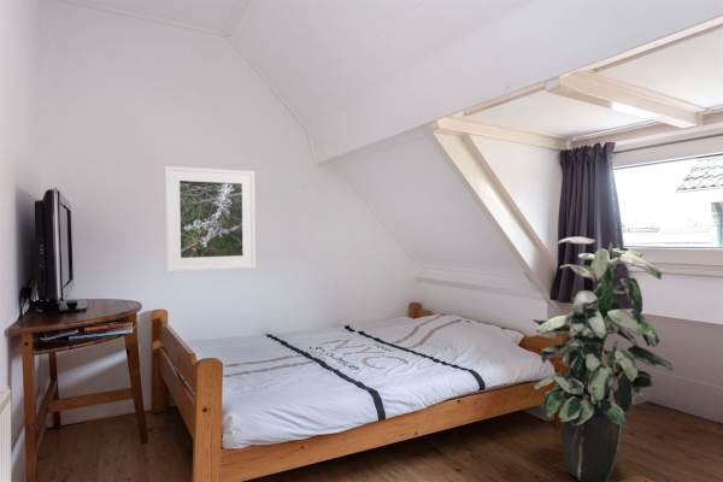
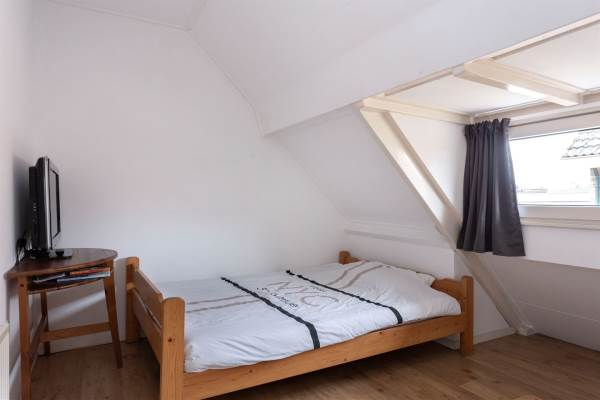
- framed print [164,165,257,274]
- indoor plant [531,236,675,482]
